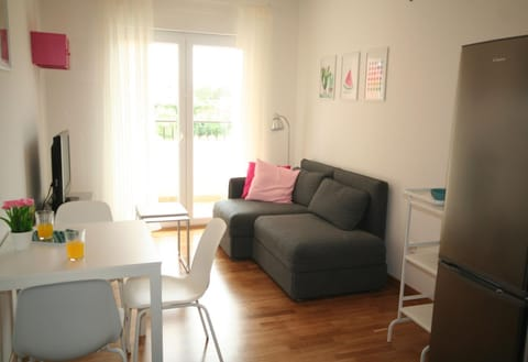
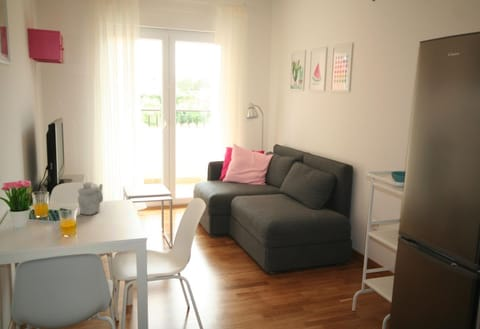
+ teapot [77,181,104,216]
